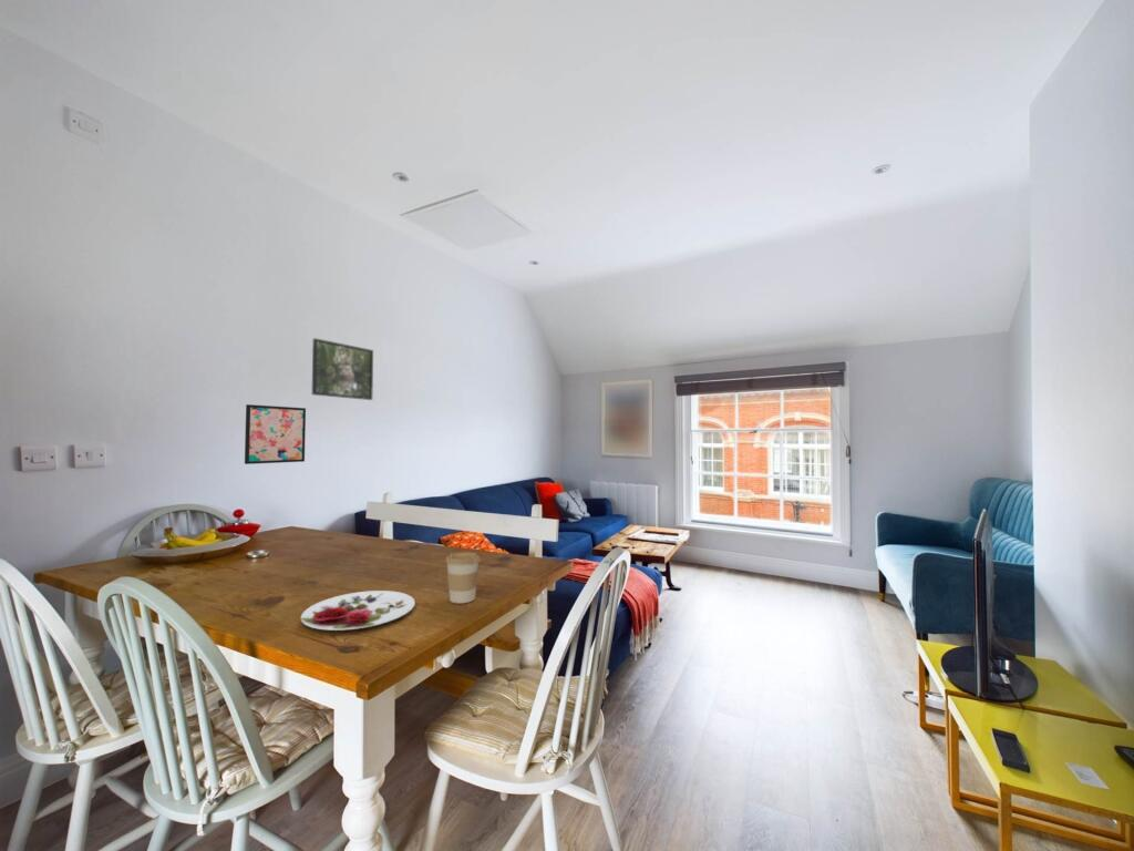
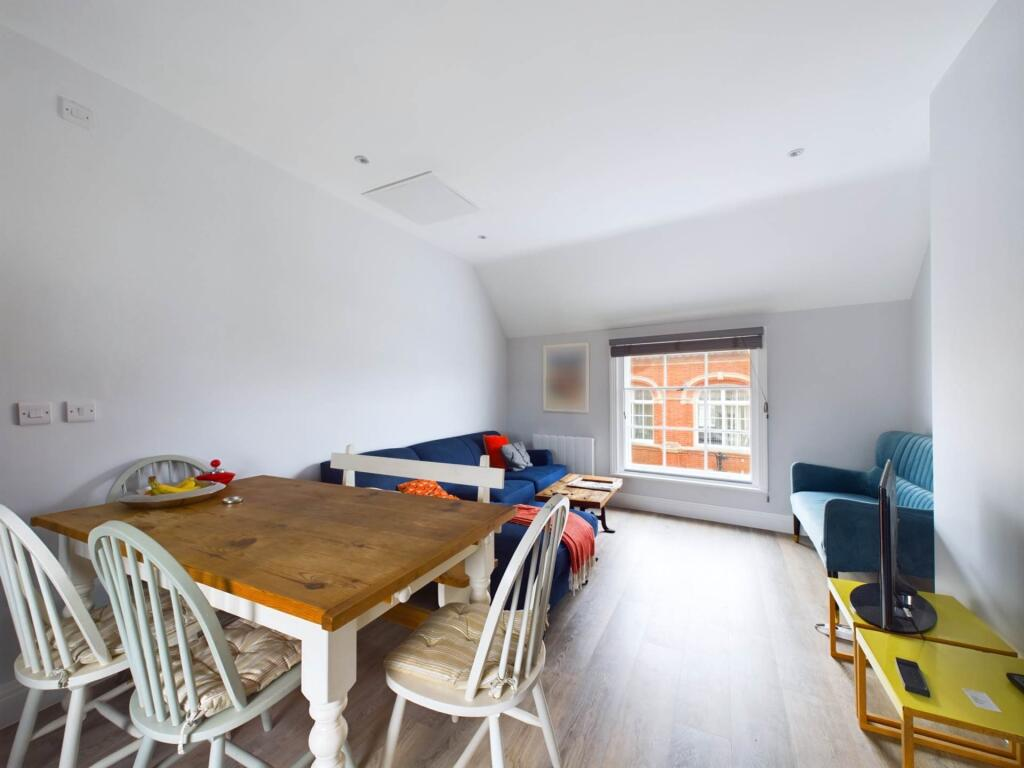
- plate [300,589,416,632]
- coffee cup [444,551,481,604]
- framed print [311,337,374,401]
- wall art [244,403,307,465]
